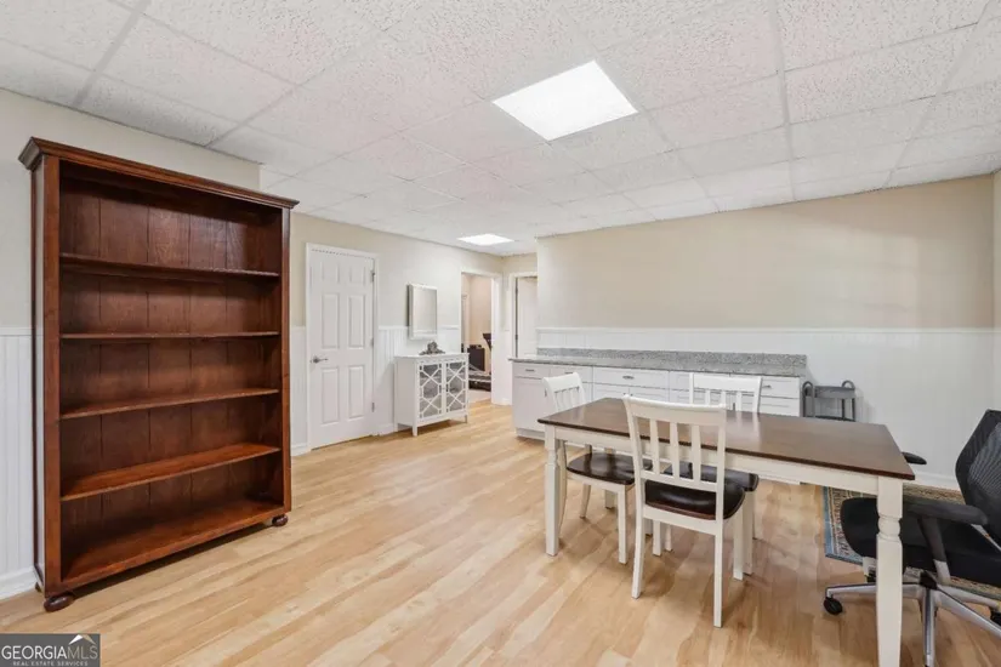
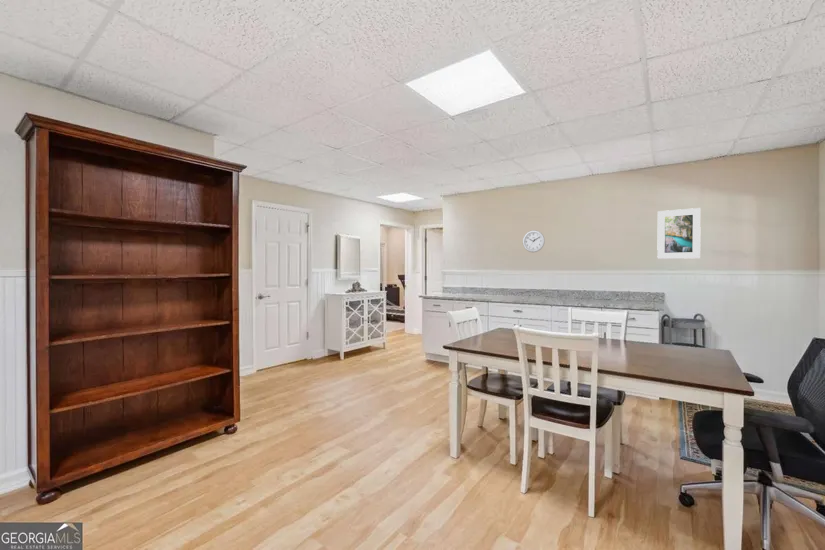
+ wall clock [522,229,546,253]
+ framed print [656,207,702,260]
